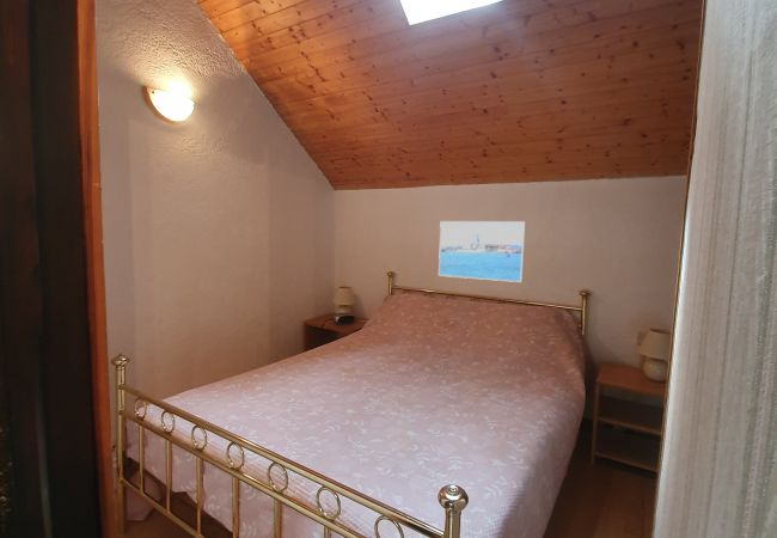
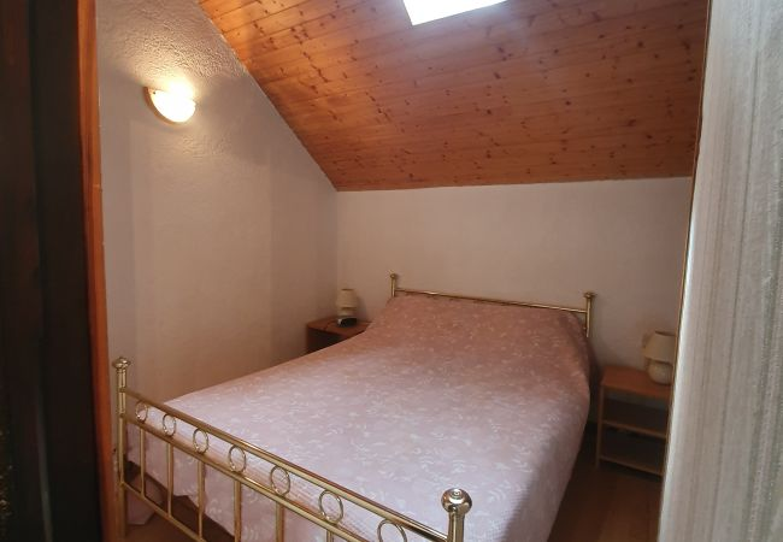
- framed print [438,220,526,283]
